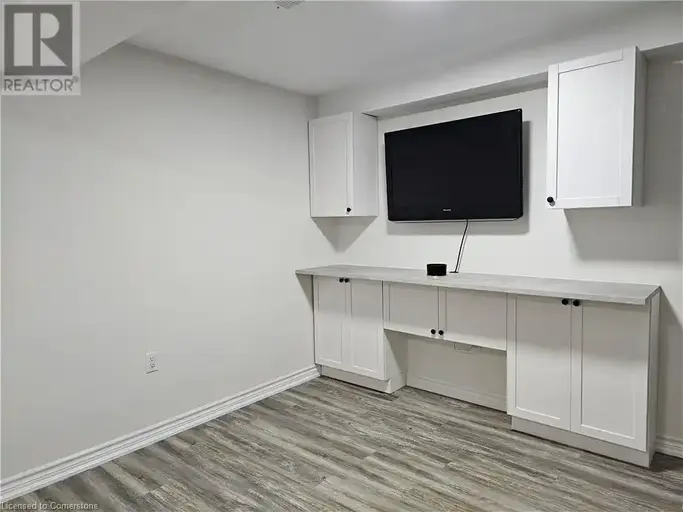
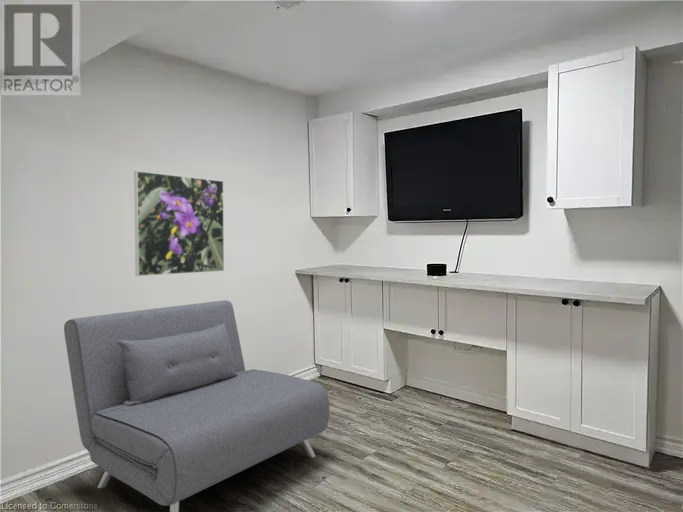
+ sofa [63,299,330,512]
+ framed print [133,170,225,277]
